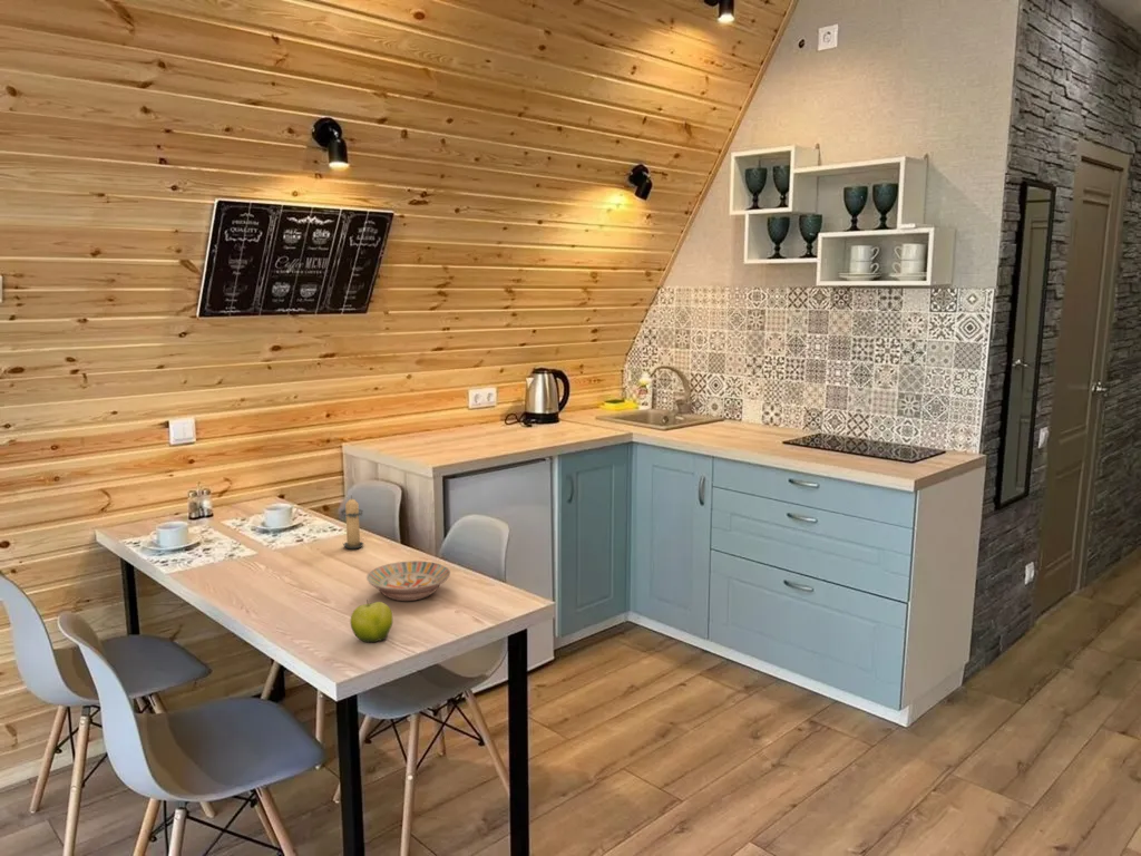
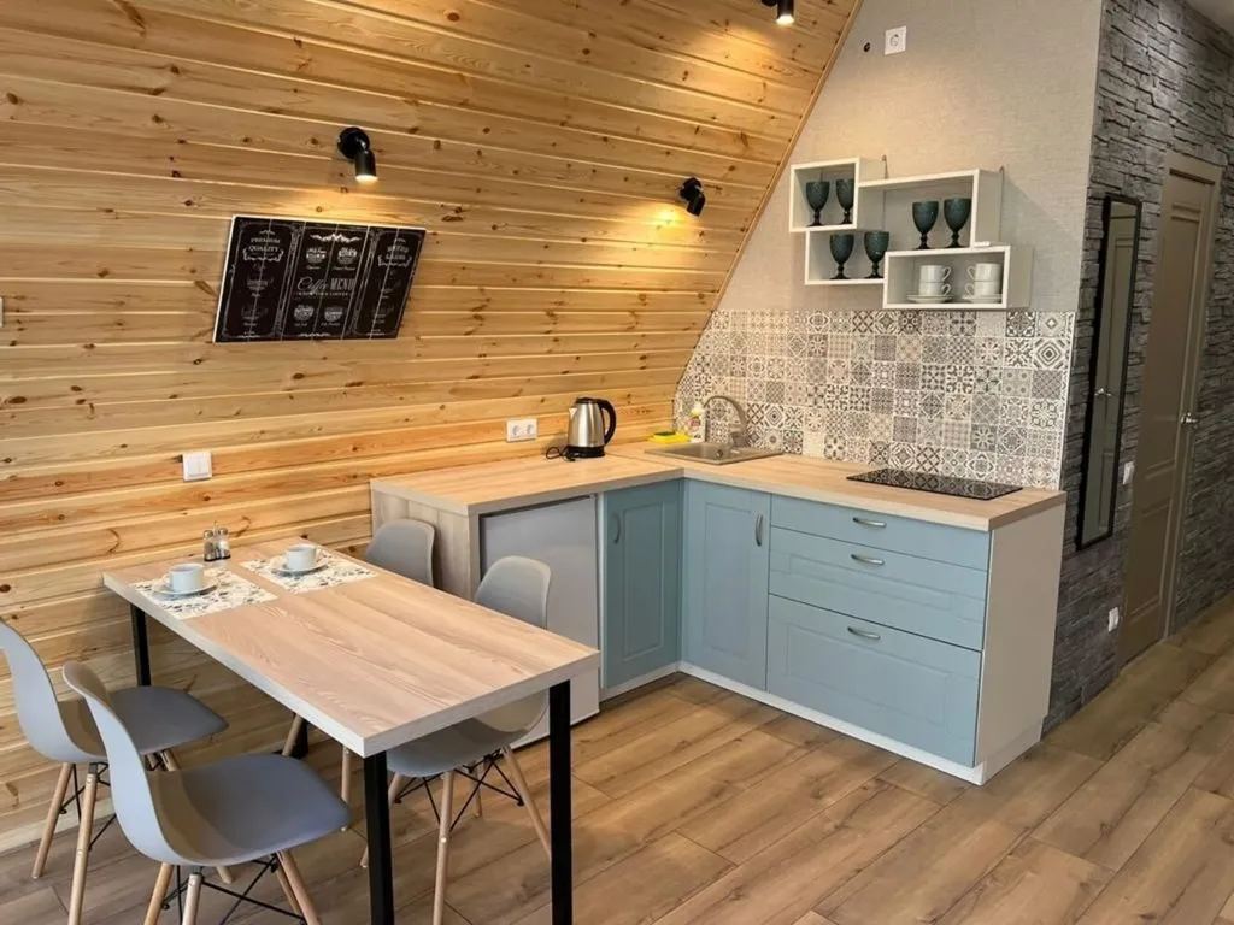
- fruit [349,599,393,643]
- candle [340,495,365,549]
- bowl [365,560,451,602]
